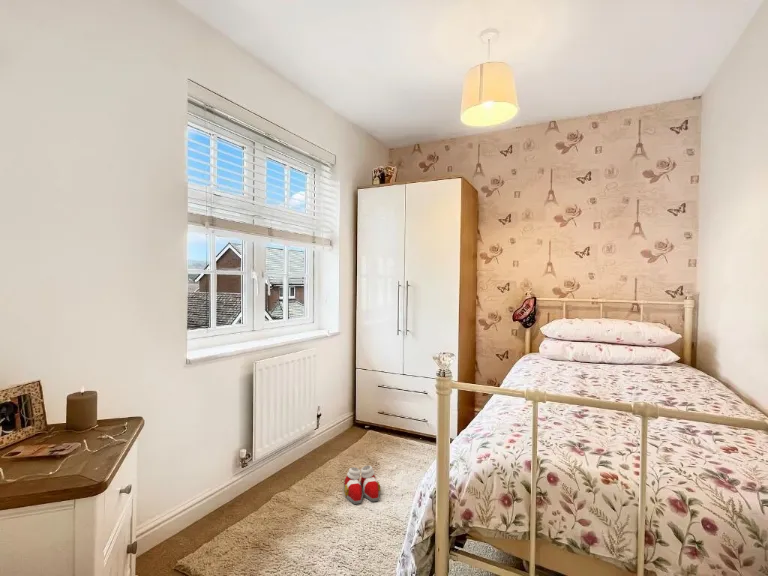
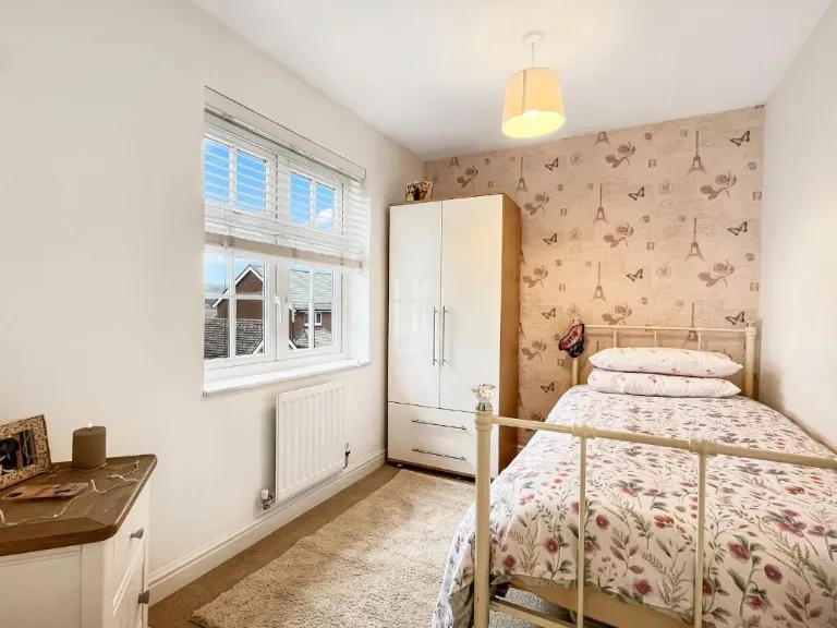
- slippers [343,465,382,505]
